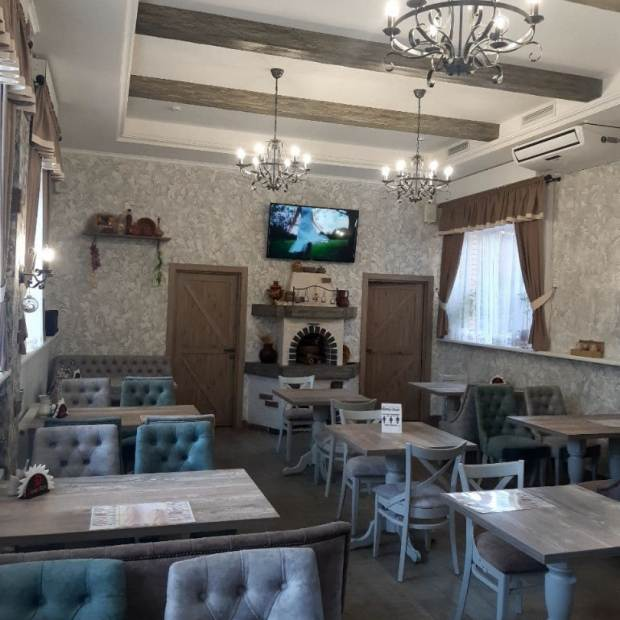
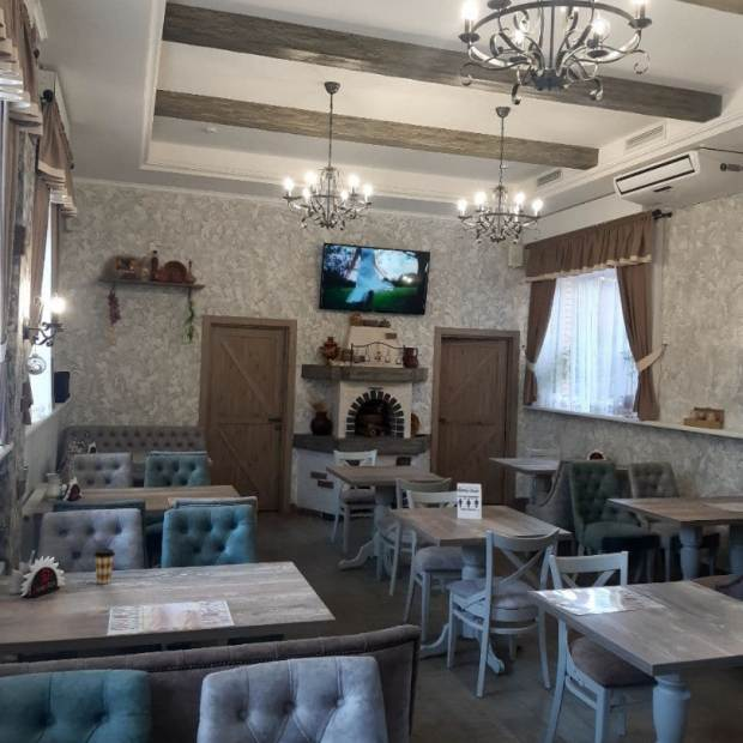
+ coffee cup [92,548,116,585]
